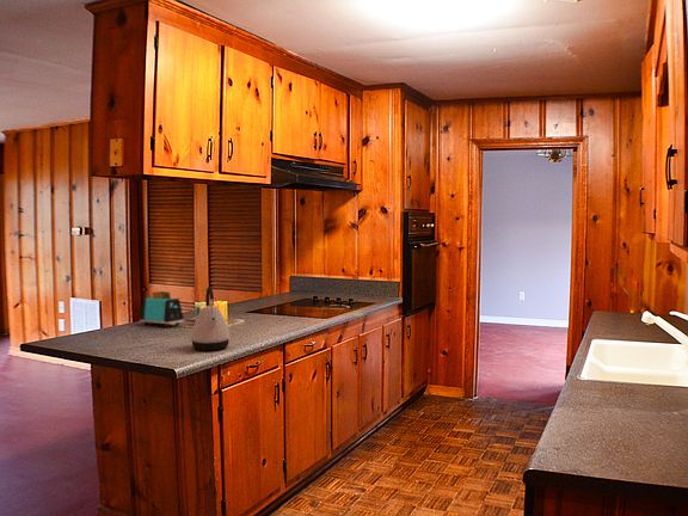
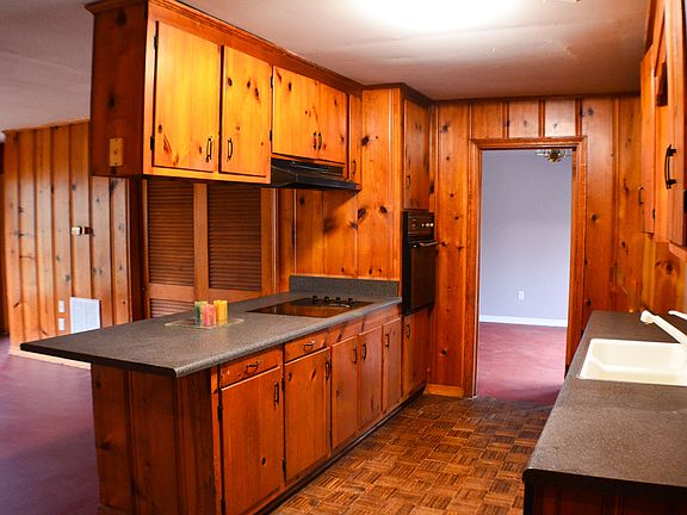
- toaster [139,290,185,328]
- kettle [190,285,232,351]
